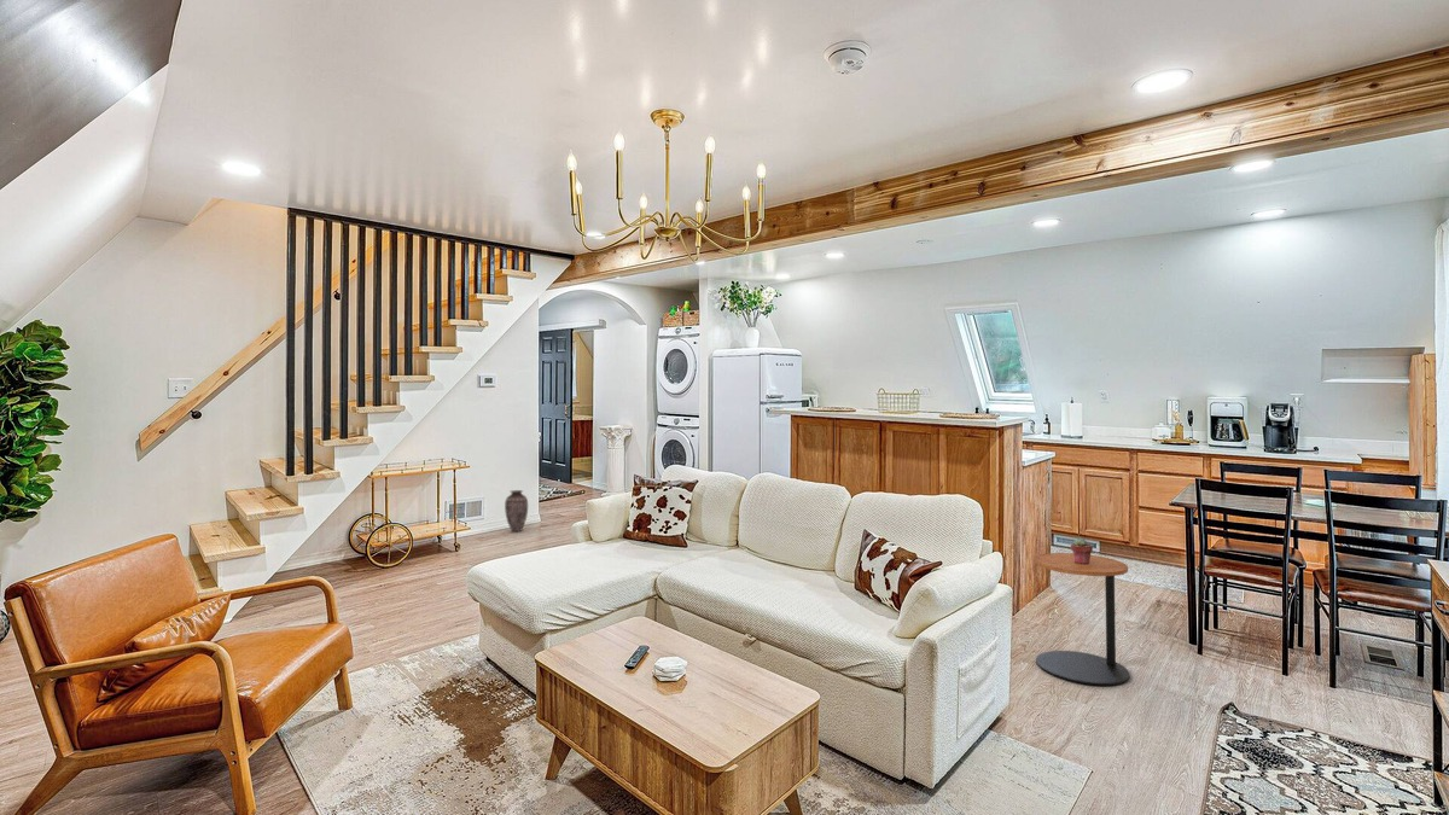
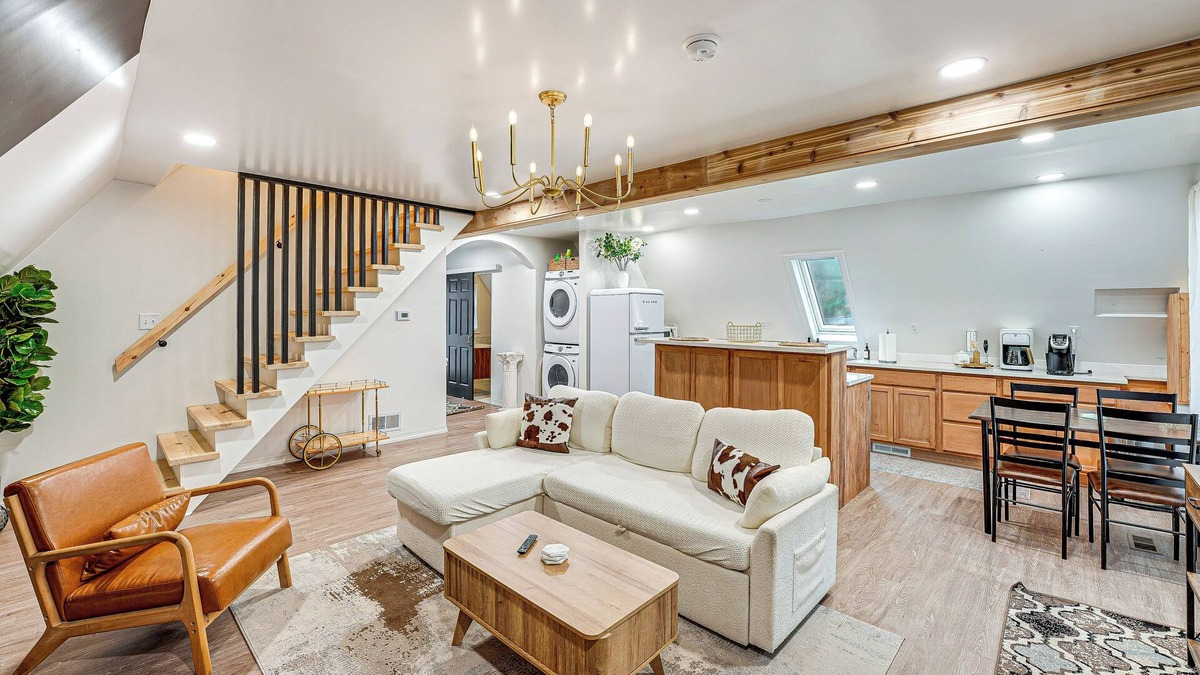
- potted succulent [1070,536,1094,564]
- side table [1034,552,1130,686]
- vase [504,489,529,532]
